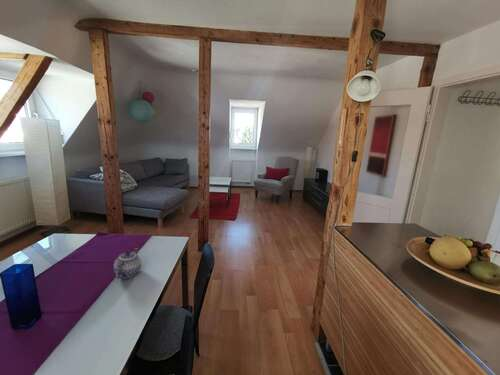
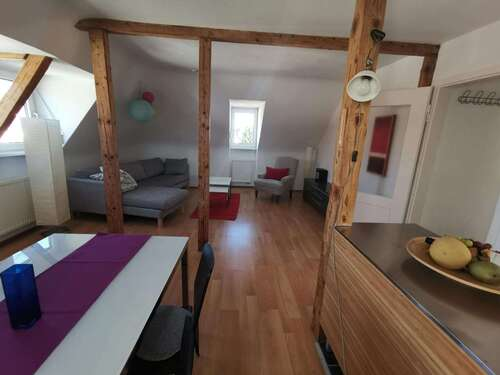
- teapot [113,247,142,280]
